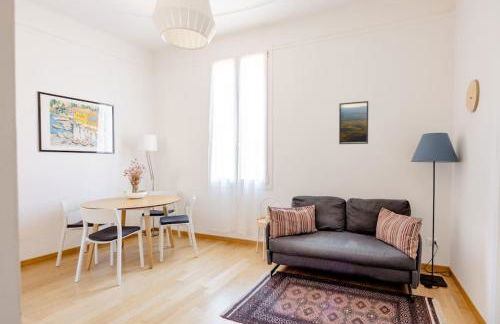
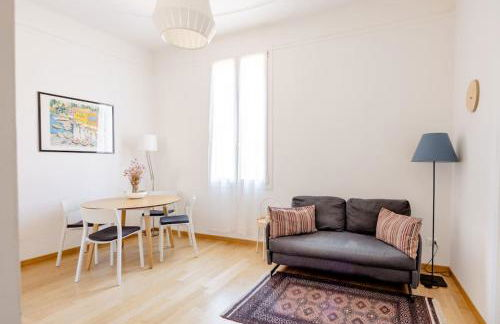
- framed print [338,100,369,145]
